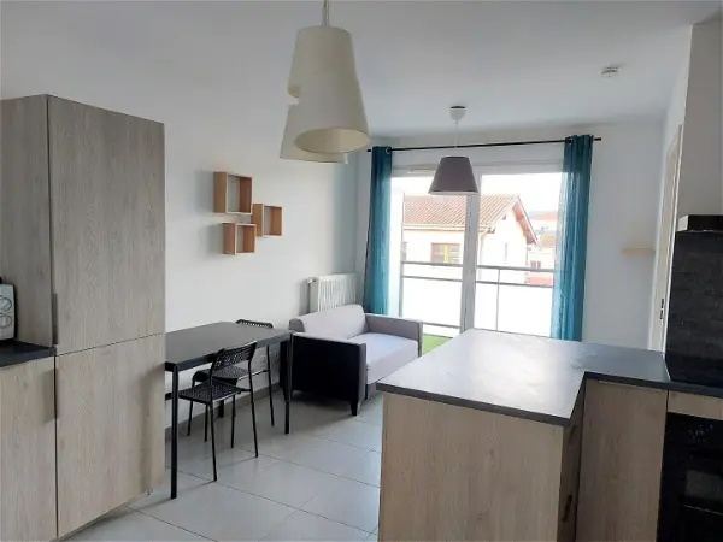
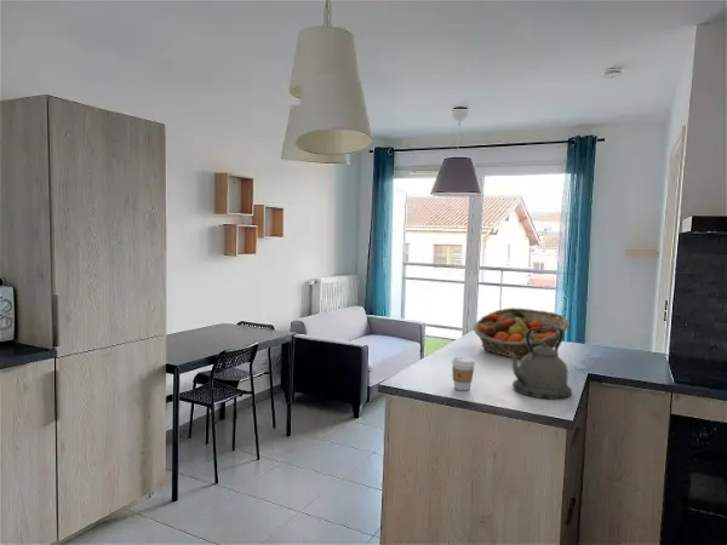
+ kettle [506,327,573,401]
+ fruit basket [473,306,571,360]
+ coffee cup [451,356,476,391]
